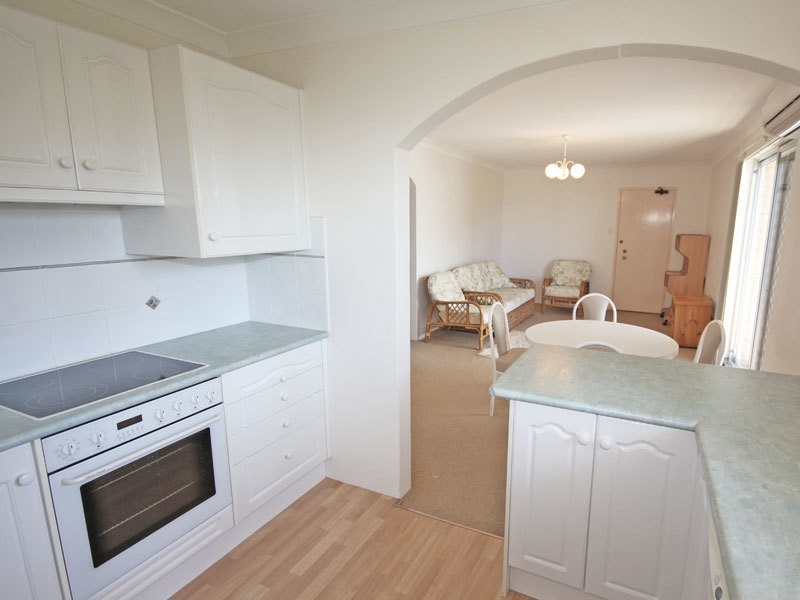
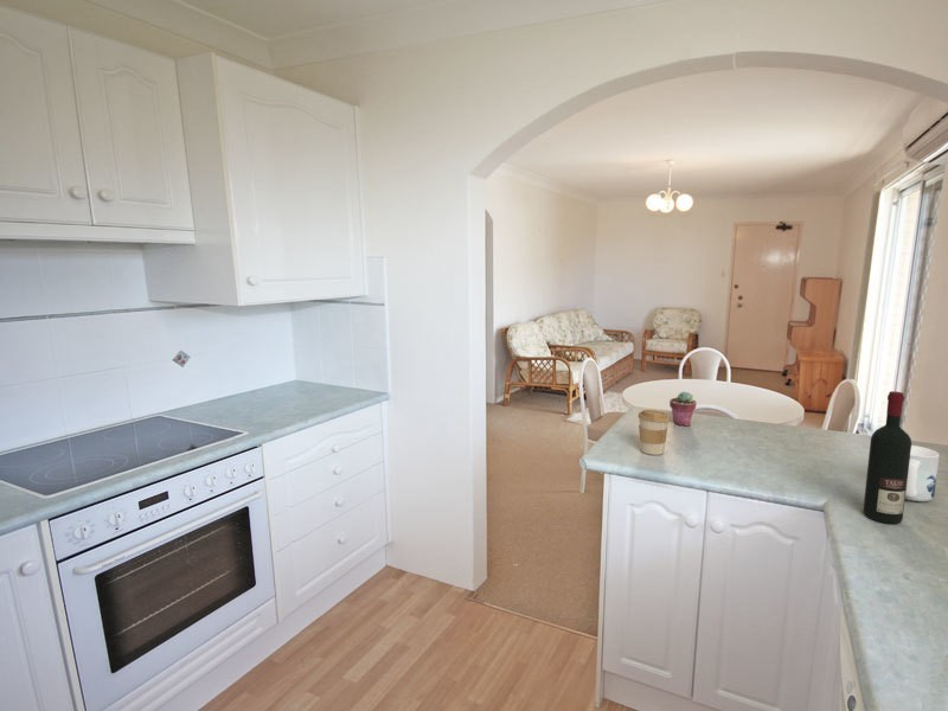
+ mug [905,444,941,502]
+ coffee cup [636,409,671,456]
+ alcohol [861,390,912,525]
+ potted succulent [668,390,698,427]
